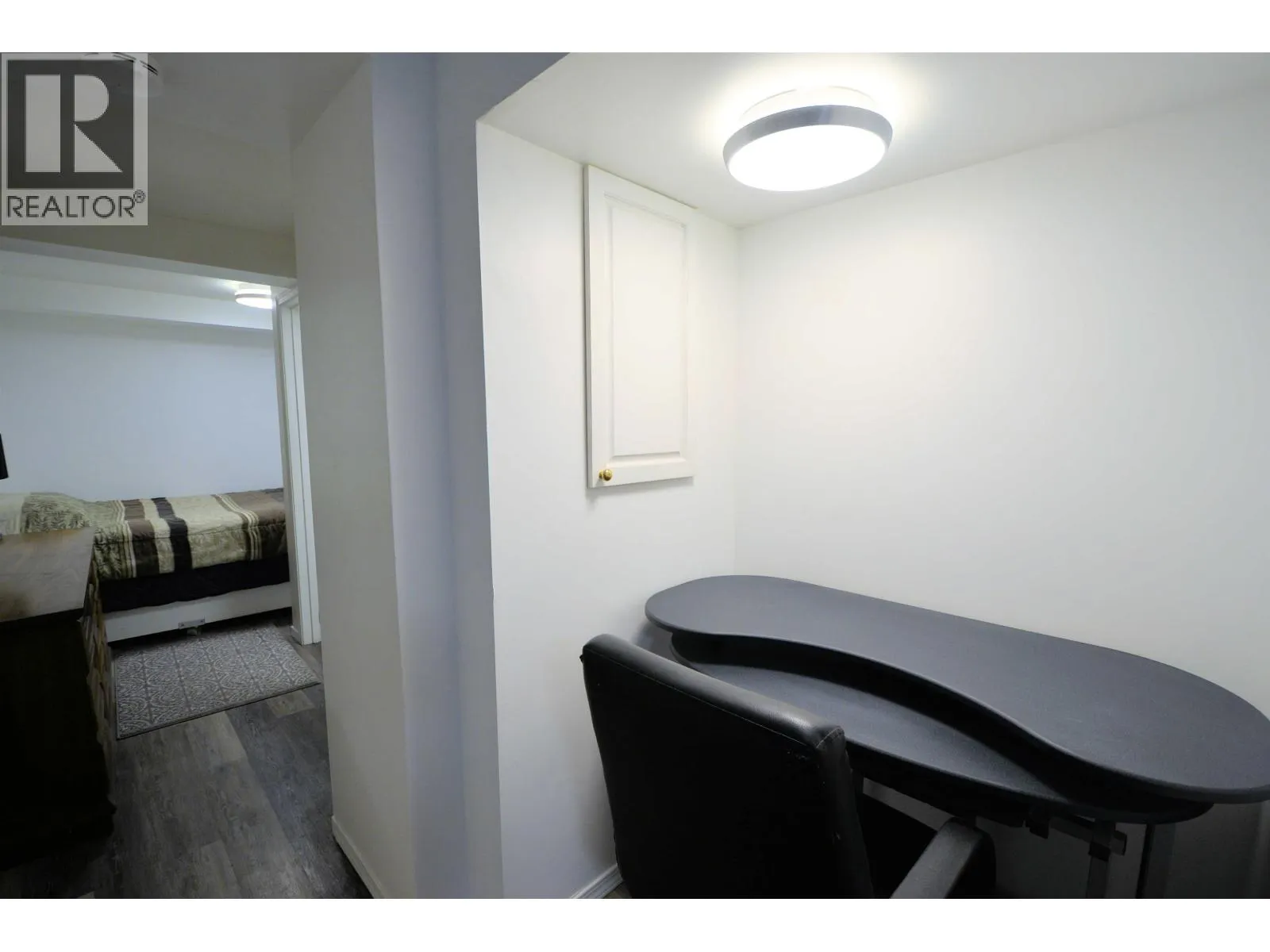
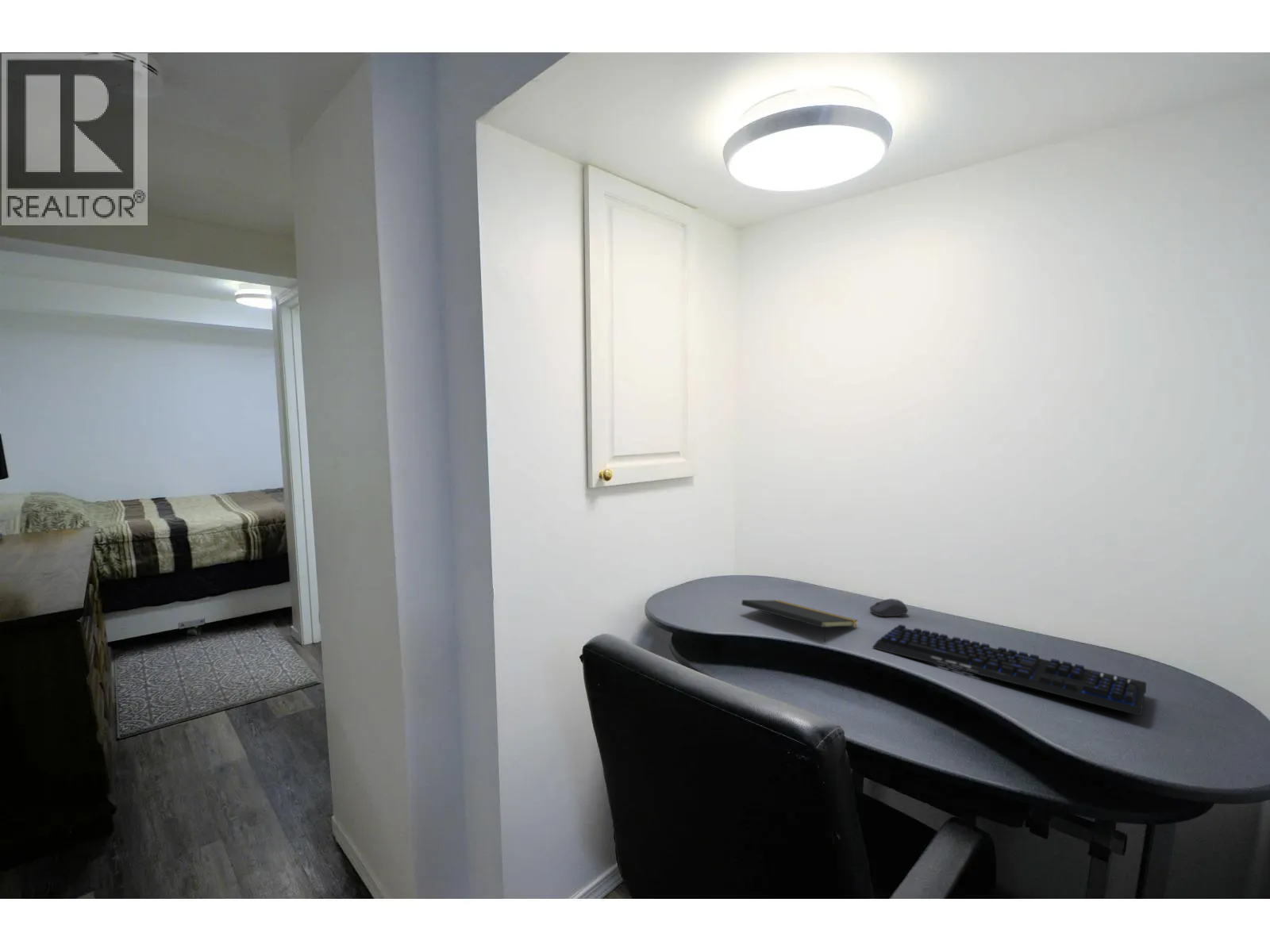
+ notepad [741,599,859,643]
+ keyboard [872,624,1147,716]
+ computer mouse [868,598,909,617]
